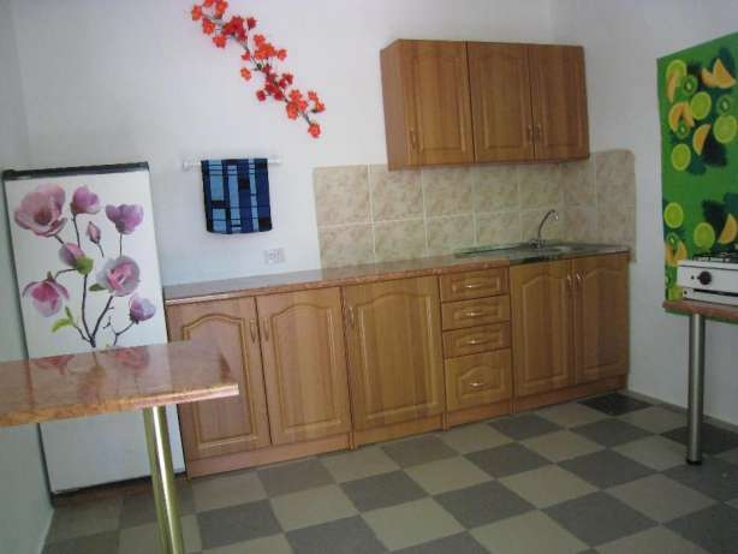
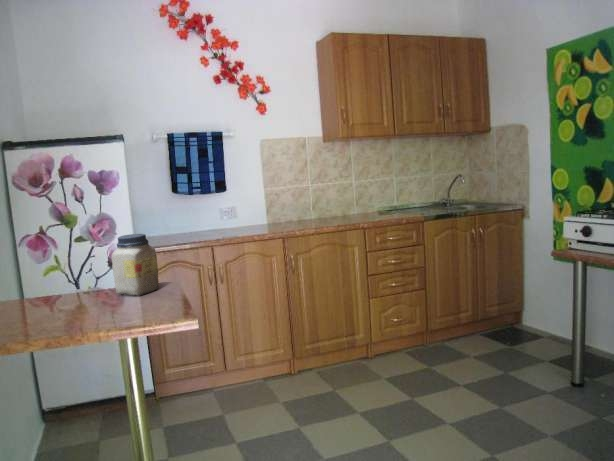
+ jar [111,233,160,297]
